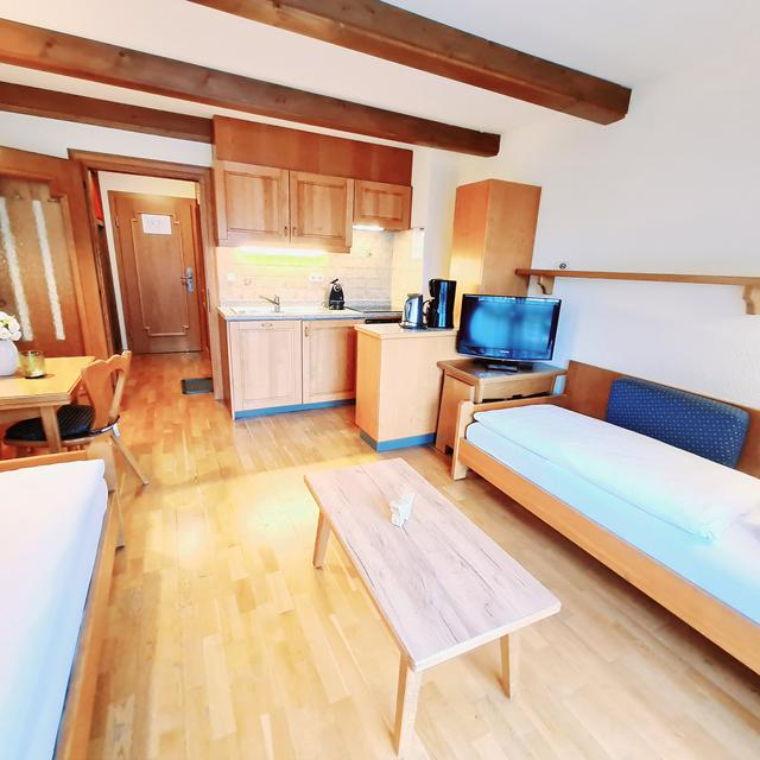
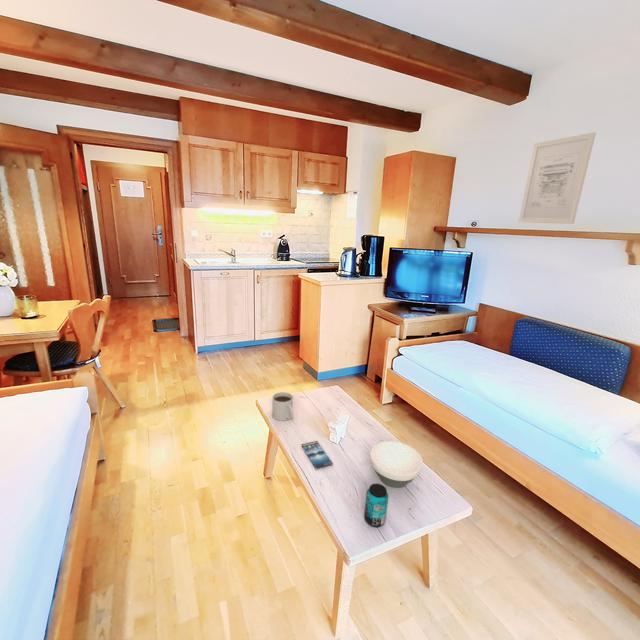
+ beverage can [363,483,389,528]
+ bowl [369,440,424,489]
+ smartphone [300,440,334,470]
+ wall art [518,131,597,225]
+ mug [271,391,294,422]
